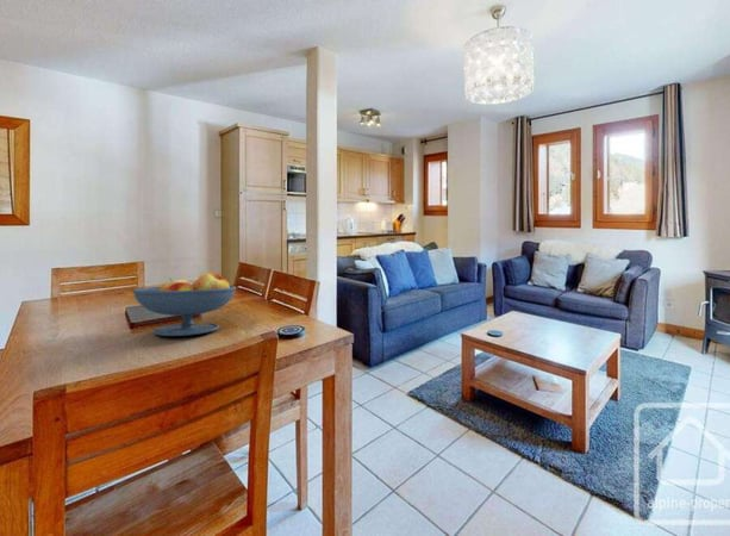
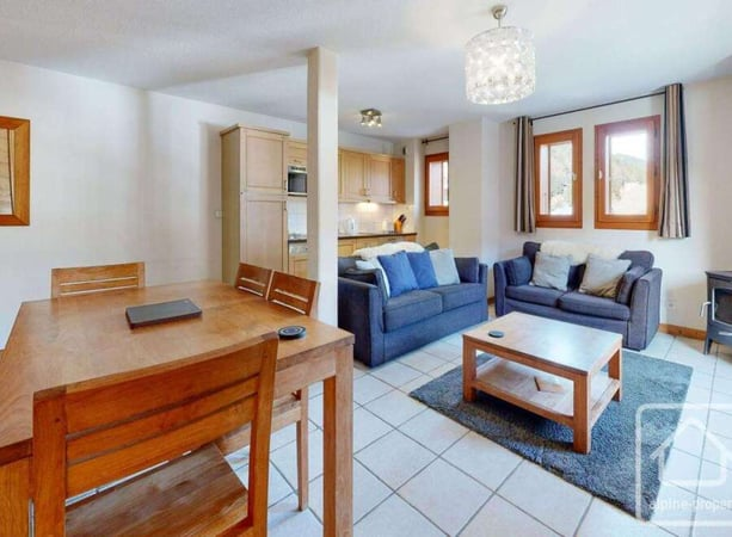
- fruit bowl [131,272,237,337]
